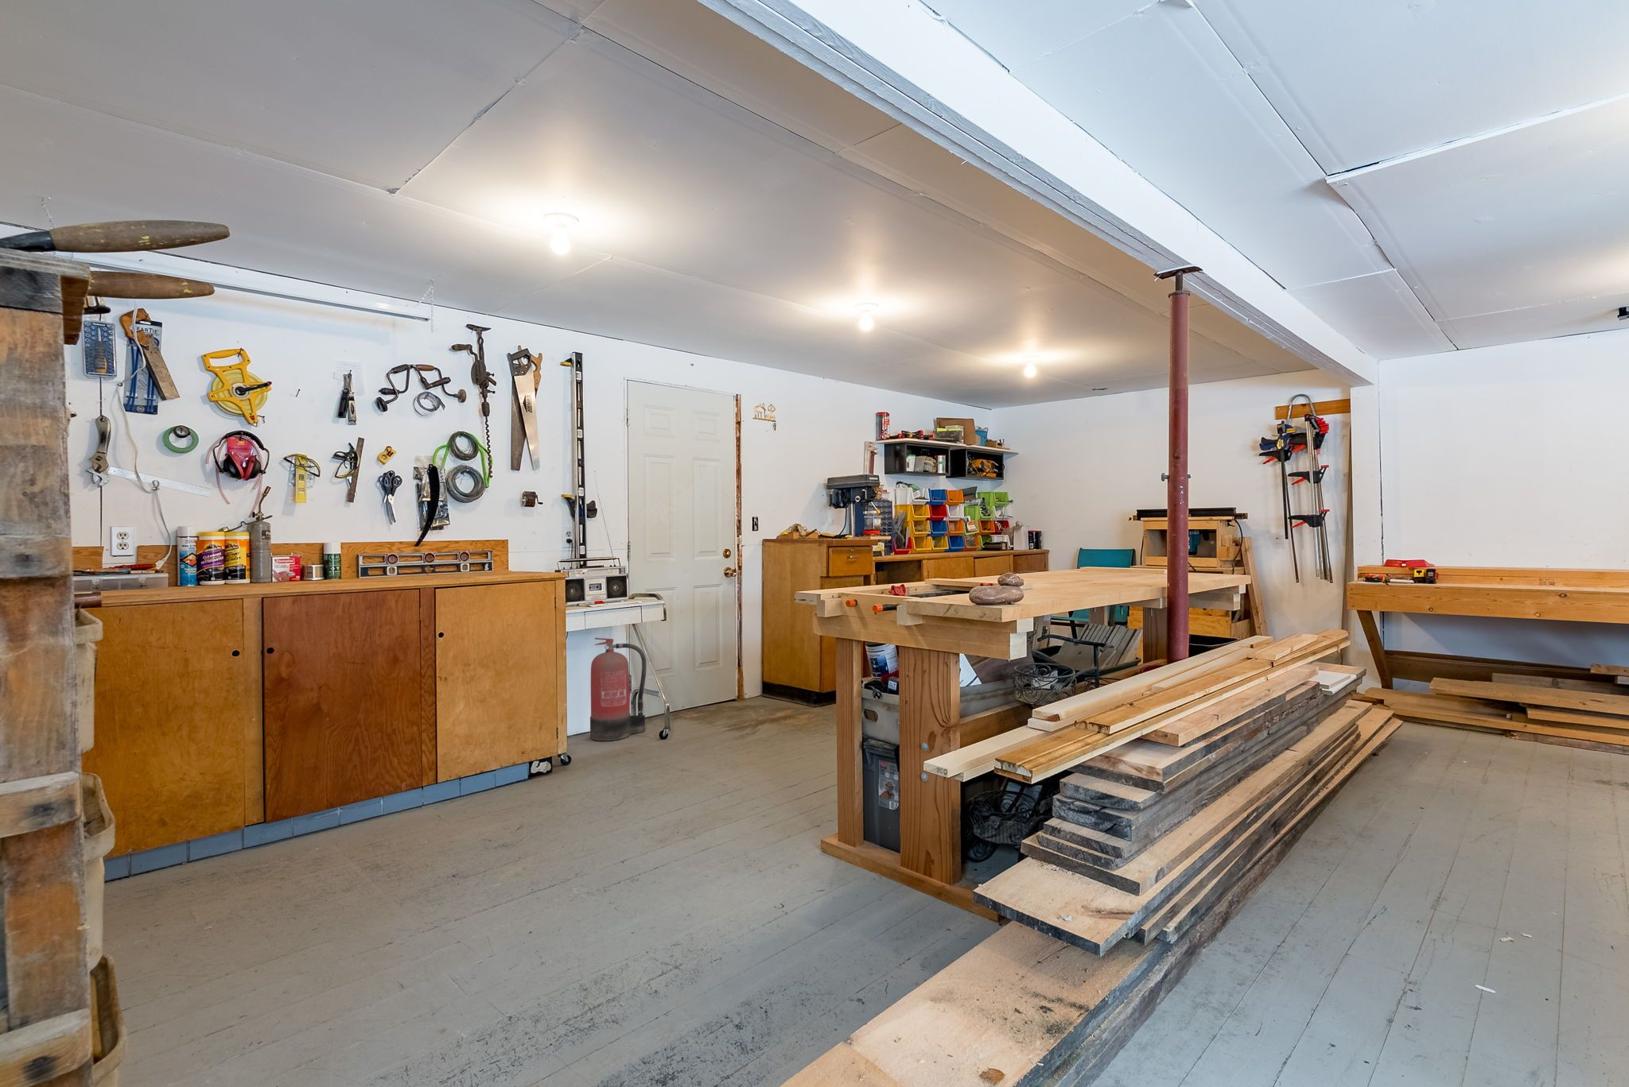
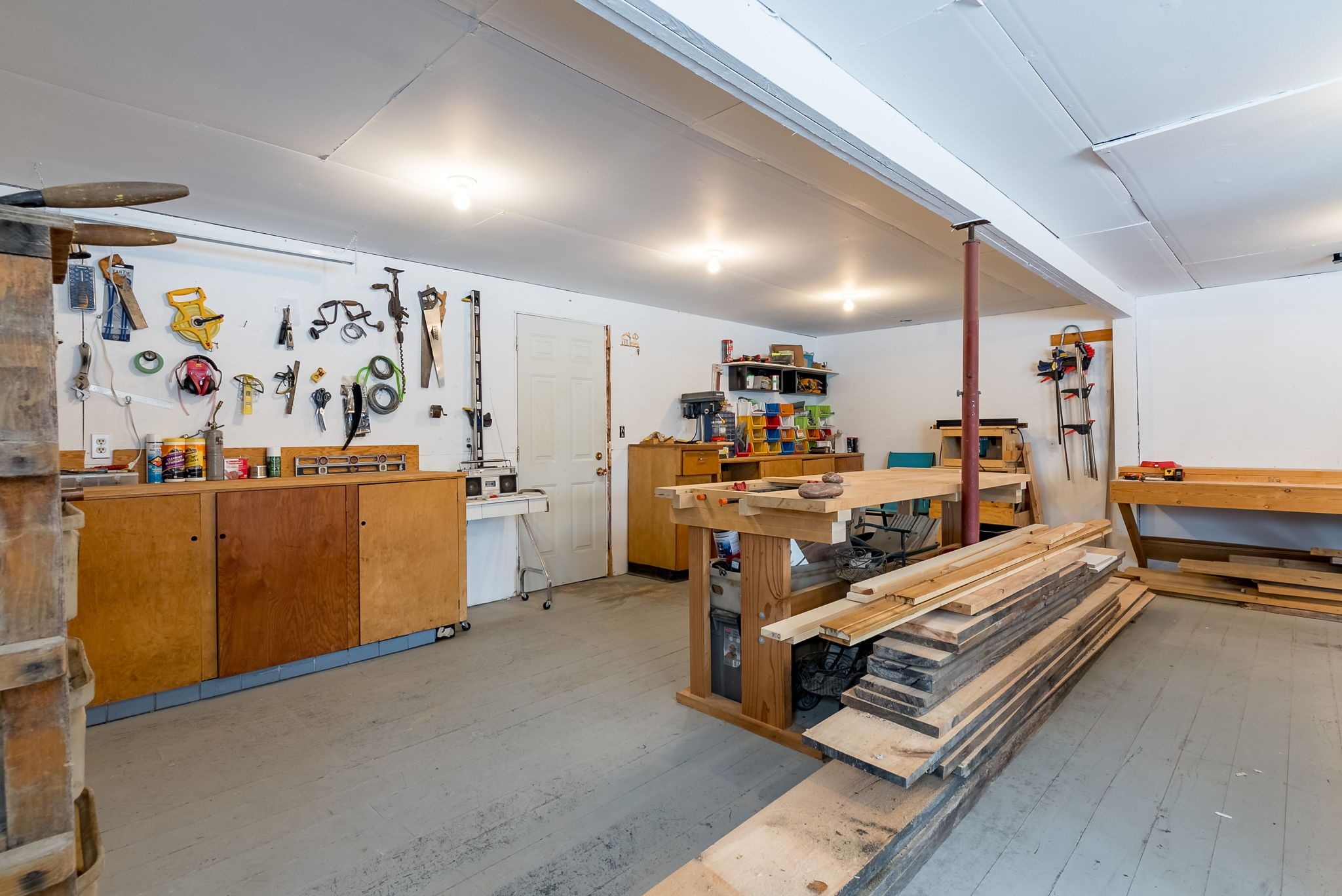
- fire extinguisher [590,637,647,741]
